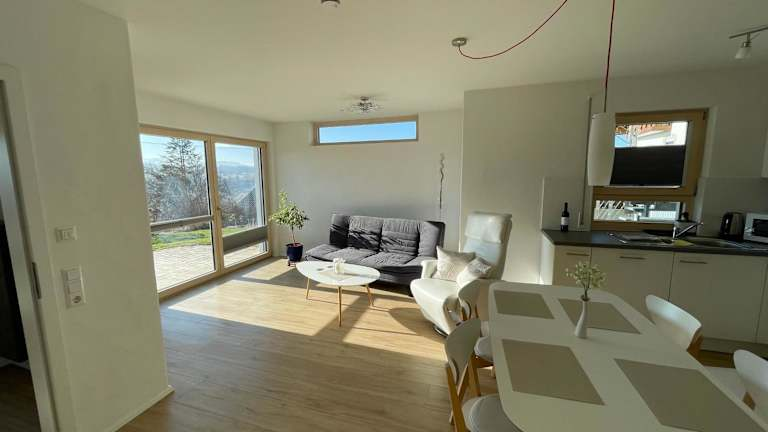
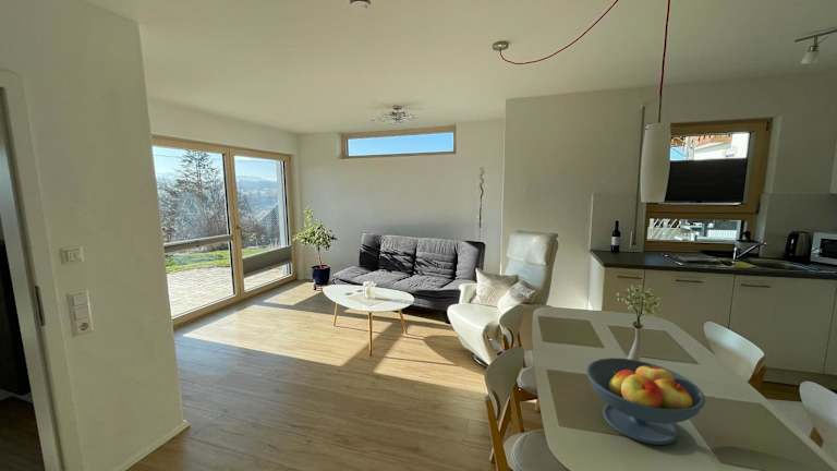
+ fruit bowl [585,357,706,446]
